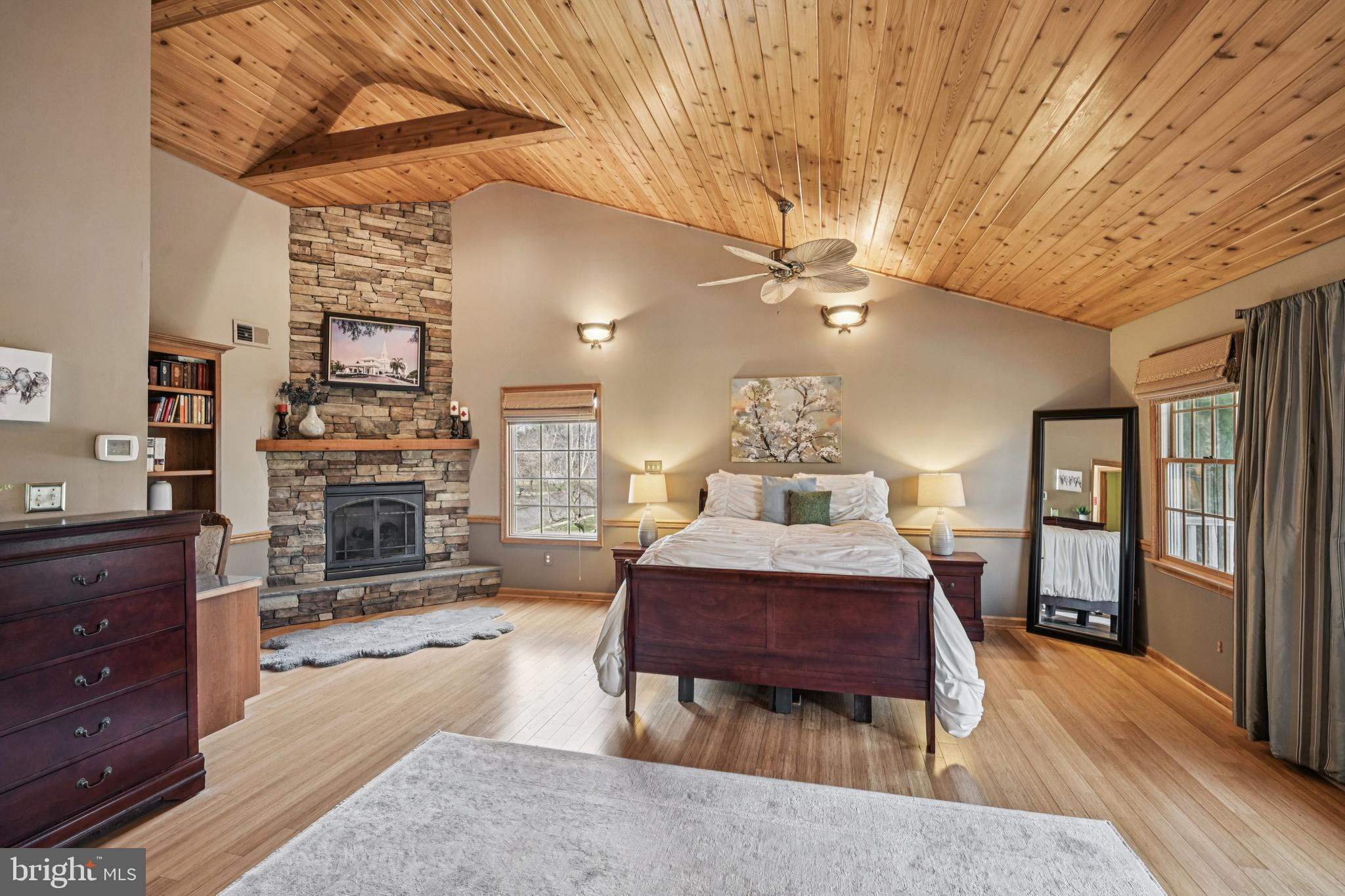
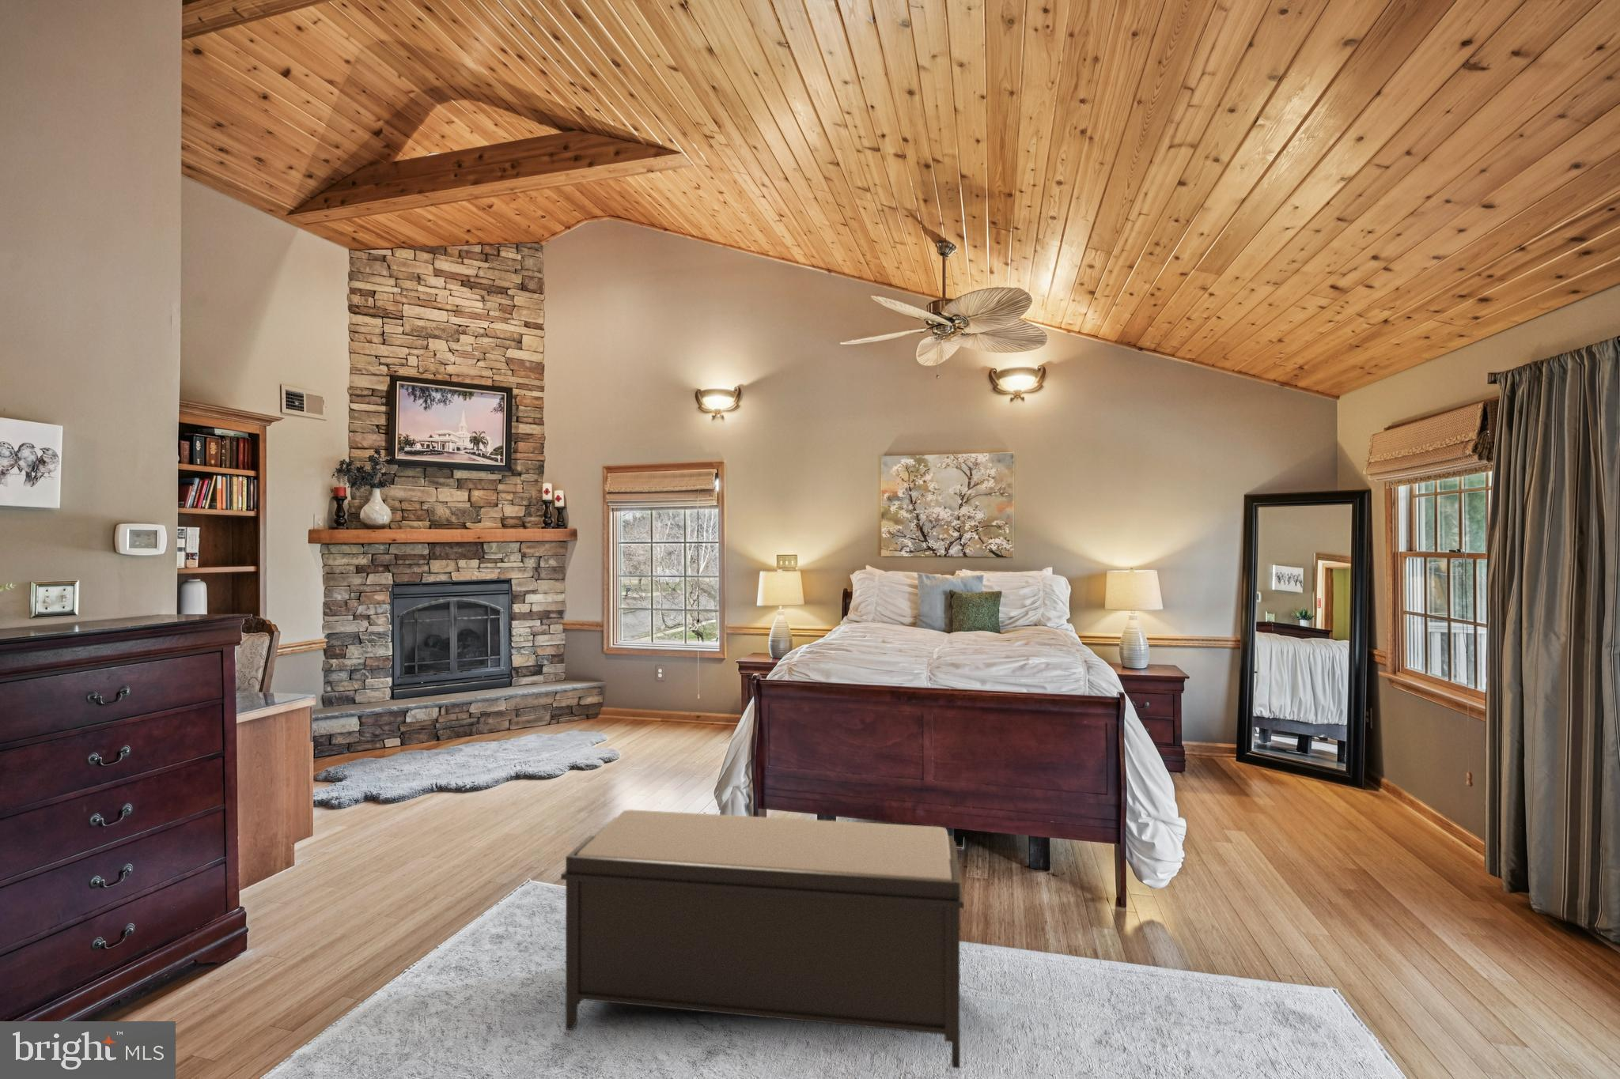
+ bench [560,809,965,1069]
